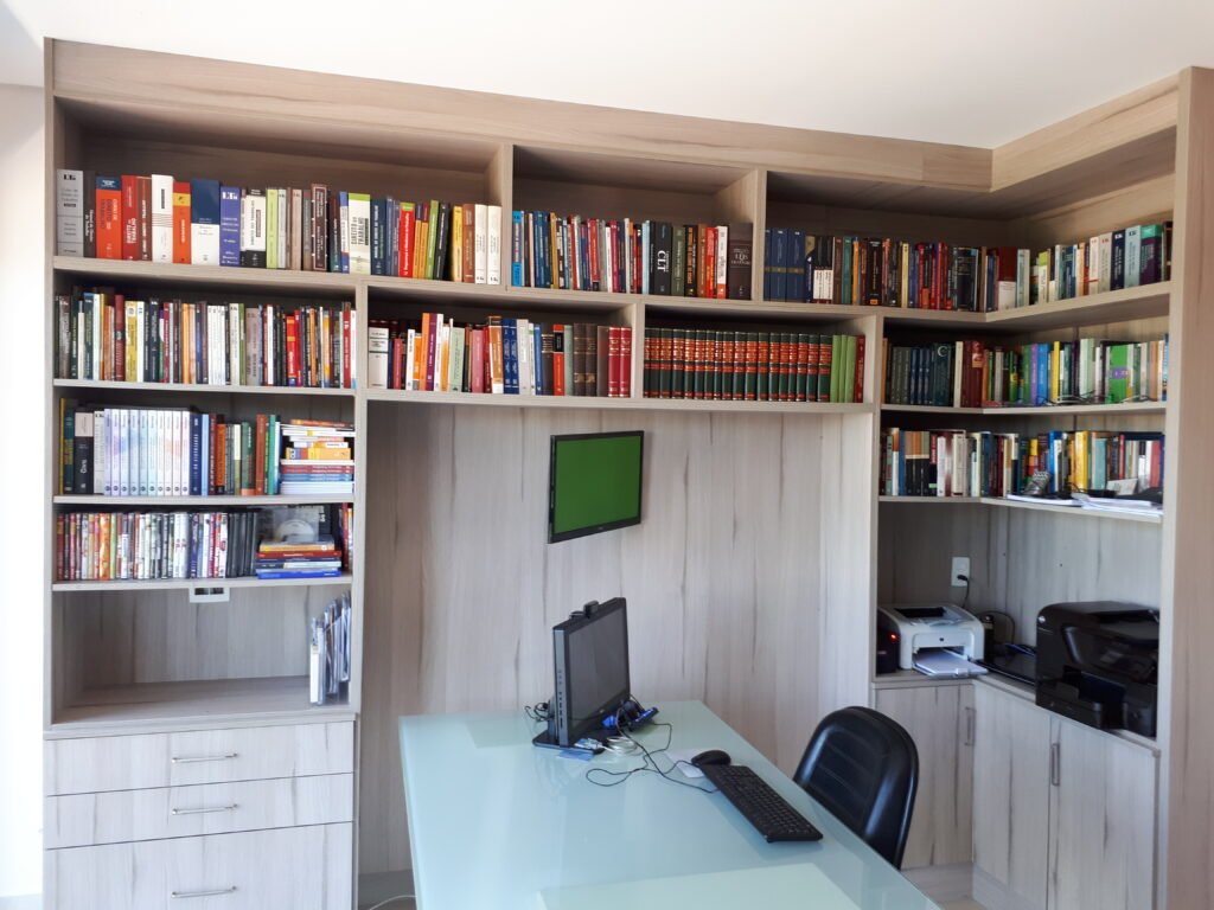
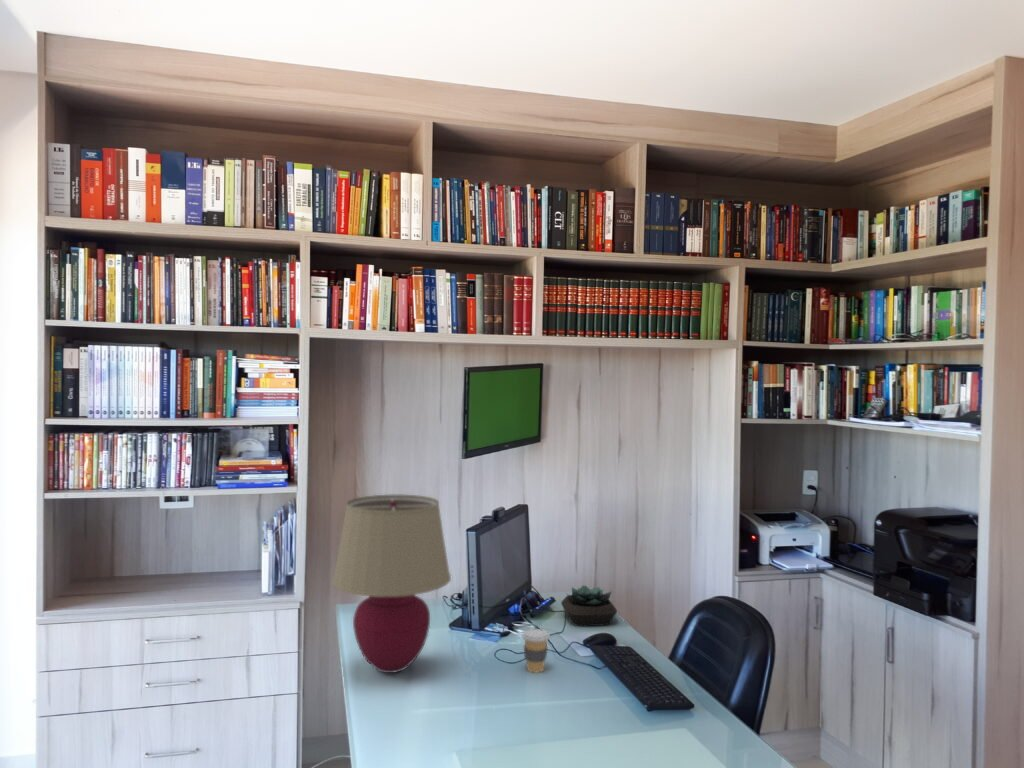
+ succulent plant [560,584,618,627]
+ coffee cup [521,628,551,674]
+ table lamp [331,494,452,674]
